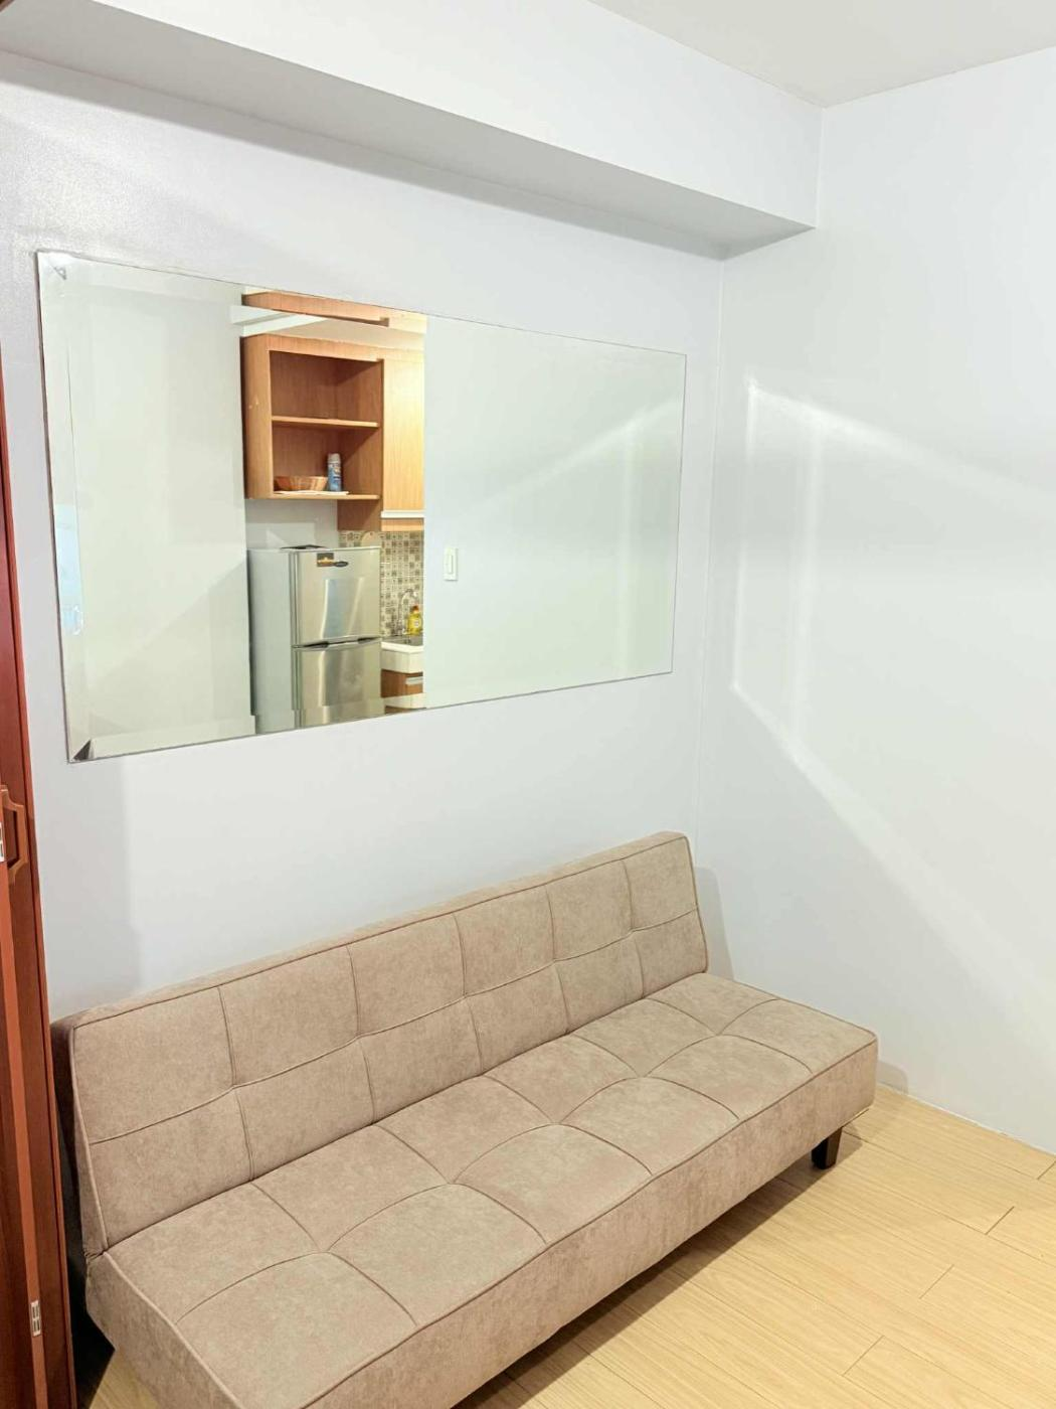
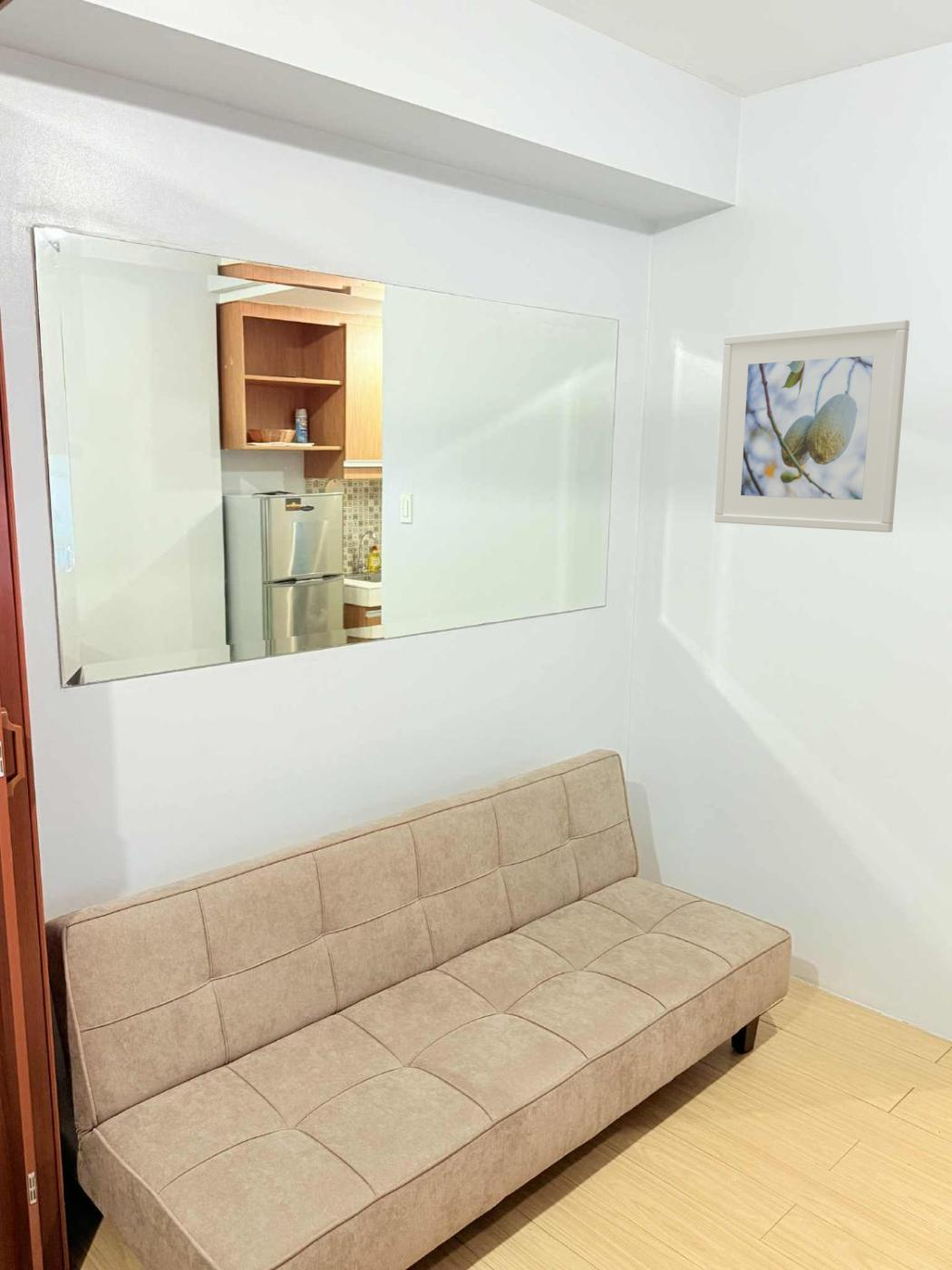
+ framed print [714,318,910,533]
